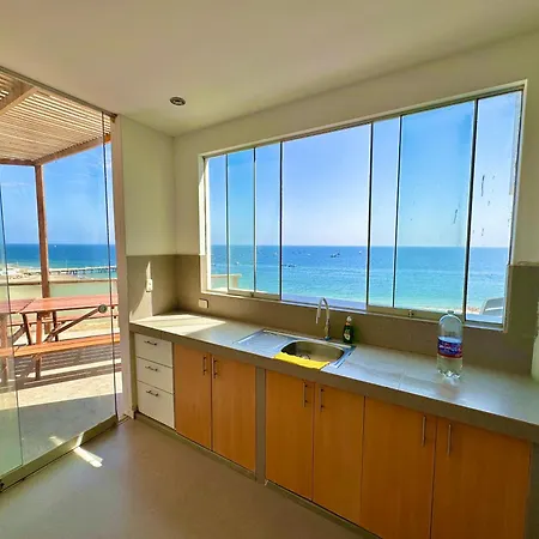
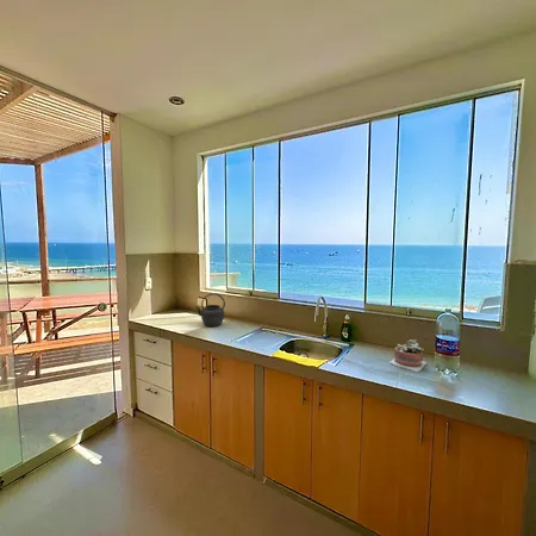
+ kettle [194,293,226,328]
+ succulent plant [388,338,428,373]
